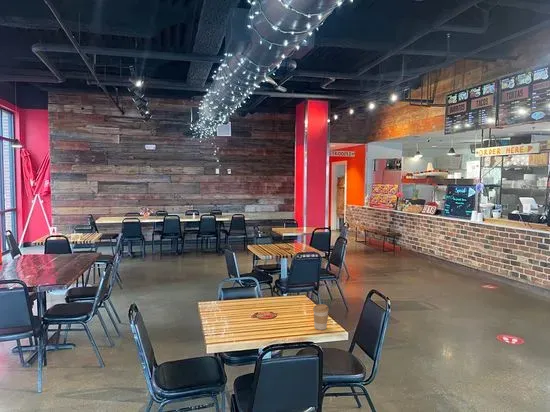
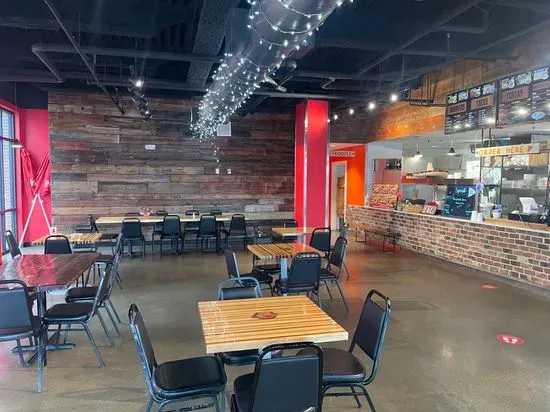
- coffee cup [312,303,330,331]
